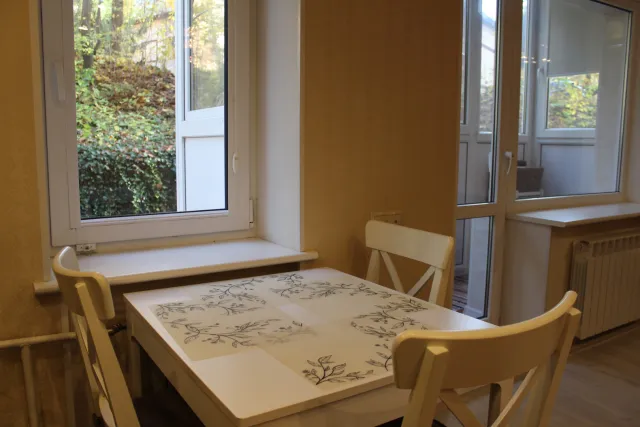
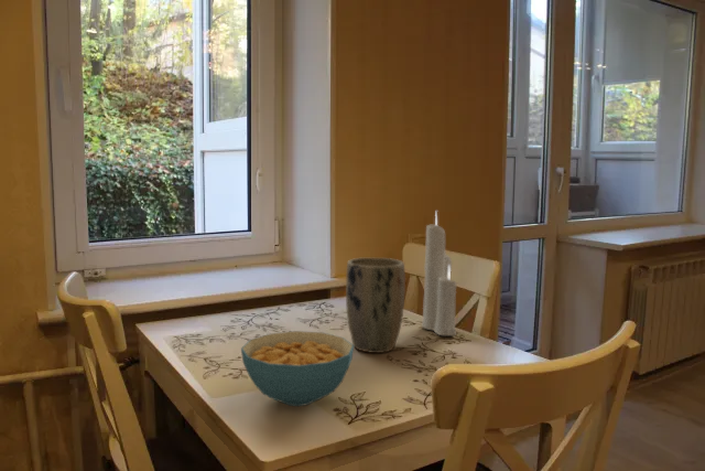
+ candle [421,210,457,336]
+ plant pot [345,257,405,354]
+ cereal bowl [240,330,355,407]
